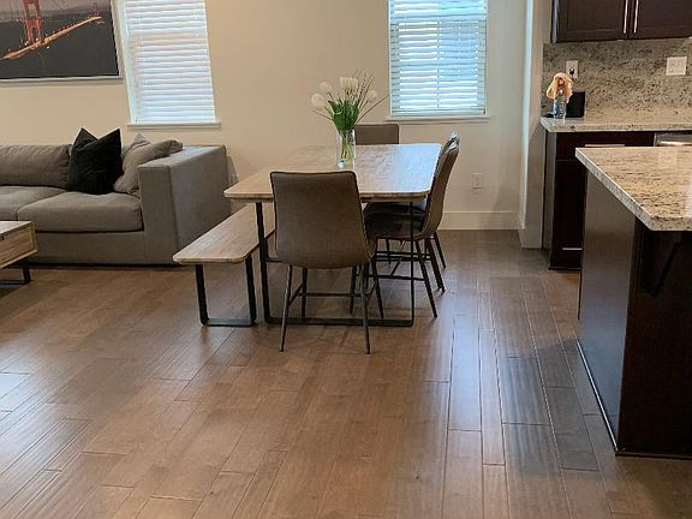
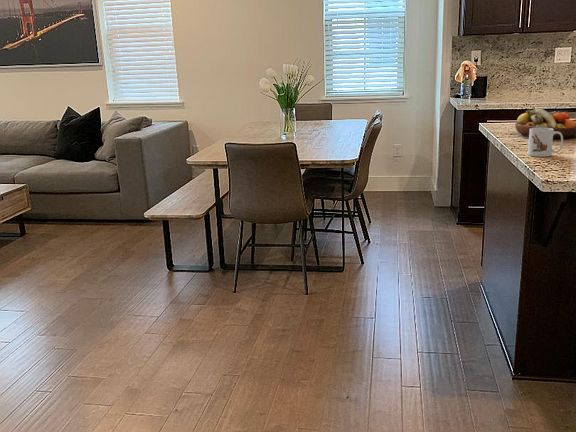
+ mug [527,128,564,158]
+ fruit bowl [514,107,576,139]
